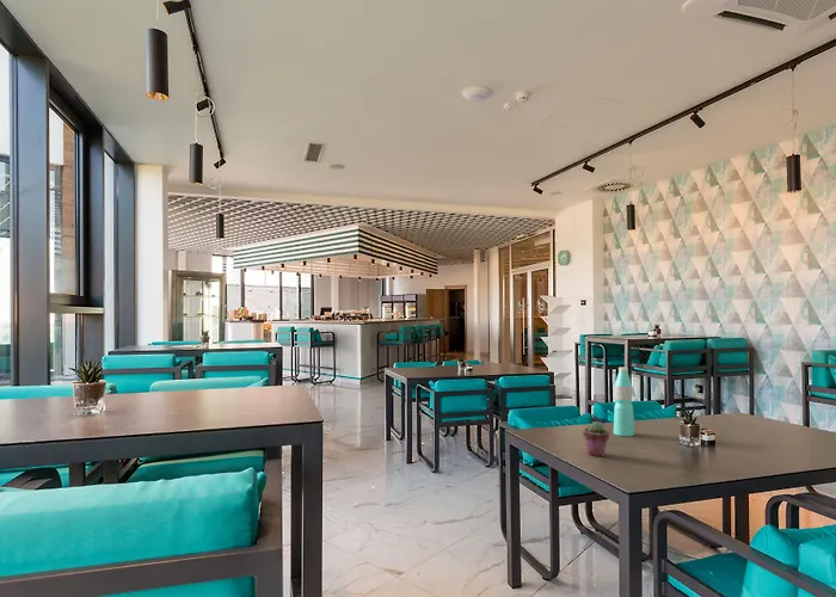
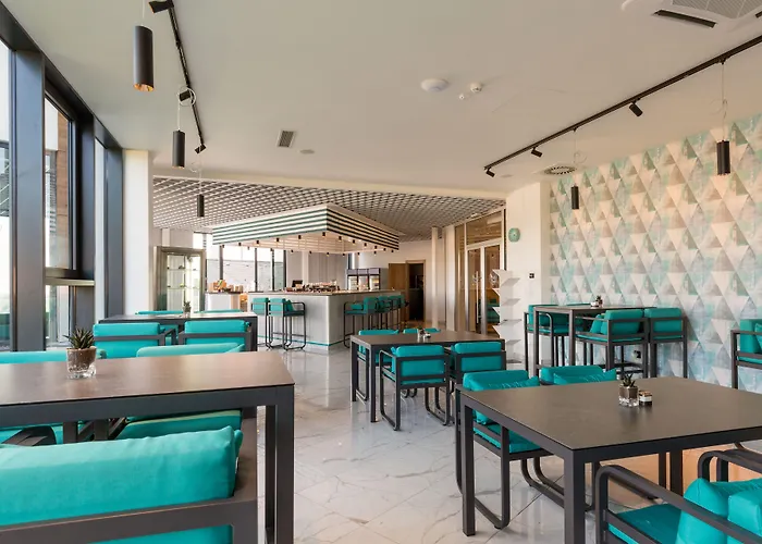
- water bottle [613,367,635,437]
- potted succulent [582,420,610,457]
